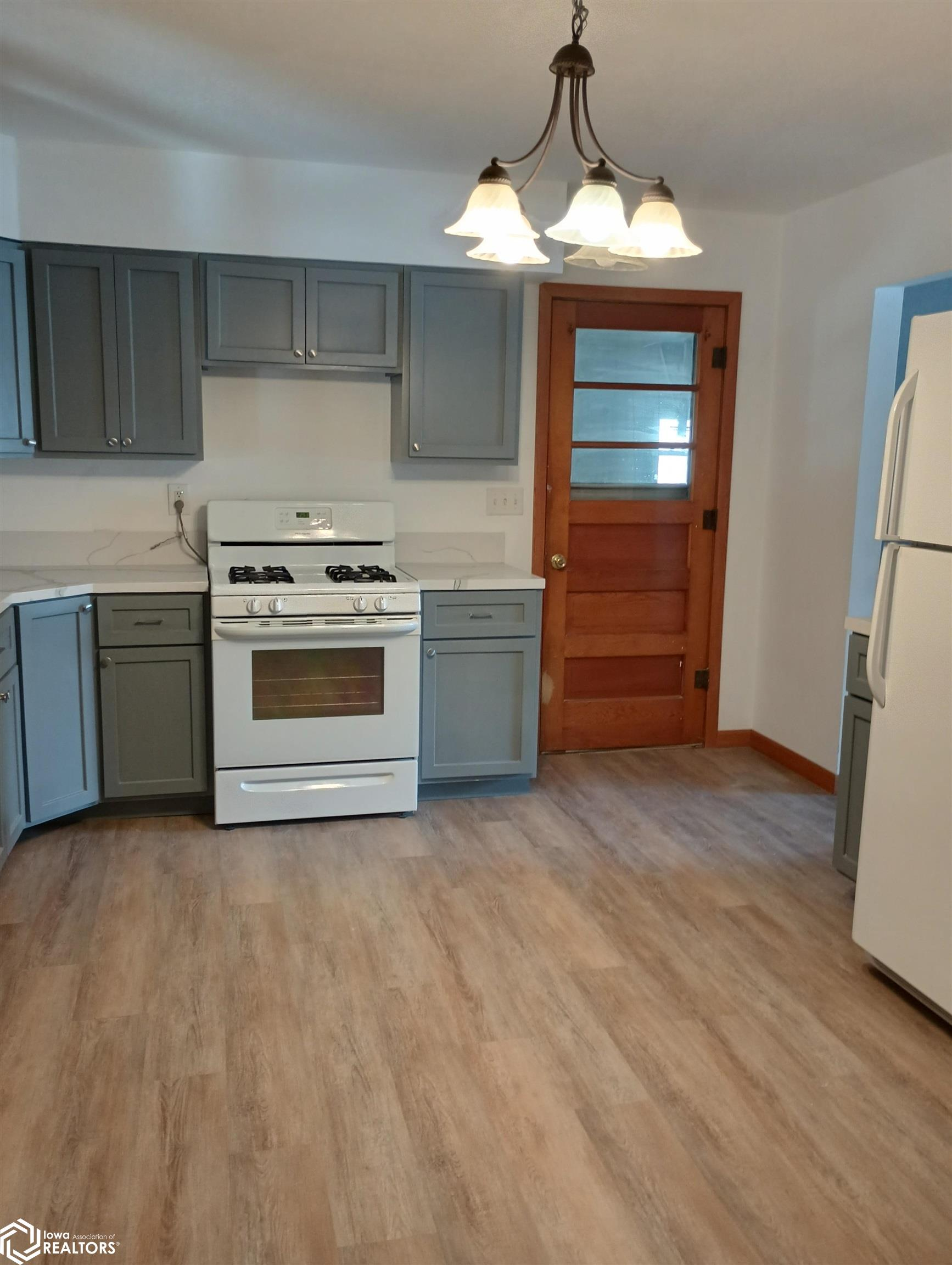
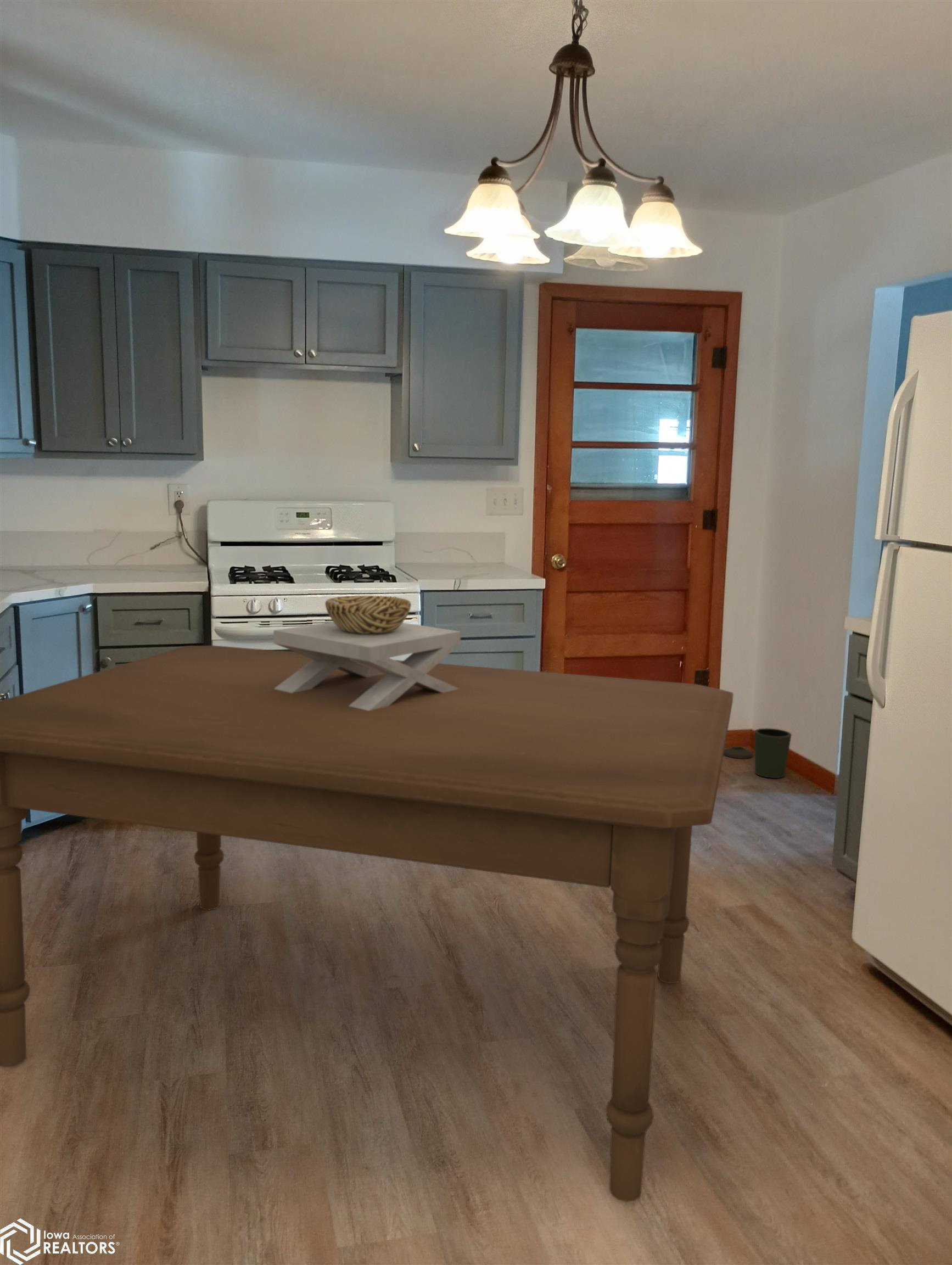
+ decorative bowl [273,595,461,710]
+ trash can [724,727,792,779]
+ dining table [0,645,734,1202]
